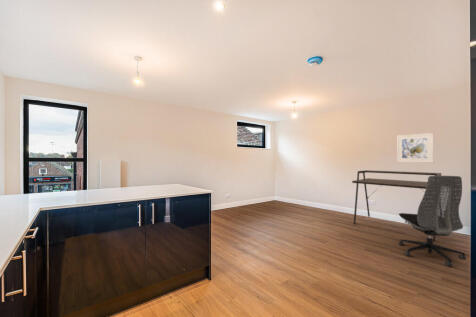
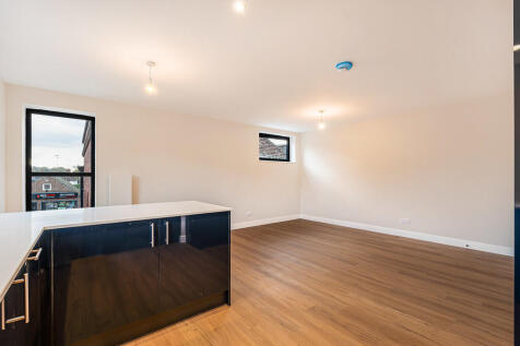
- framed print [396,132,435,164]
- desk [351,169,443,243]
- office chair [397,175,467,268]
